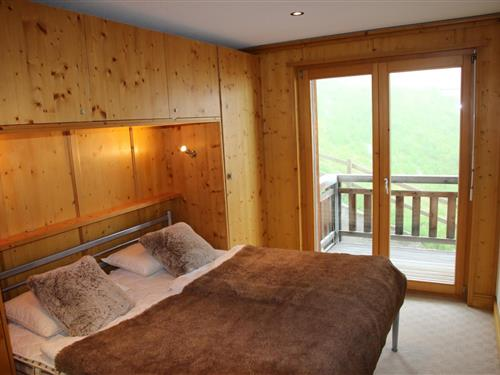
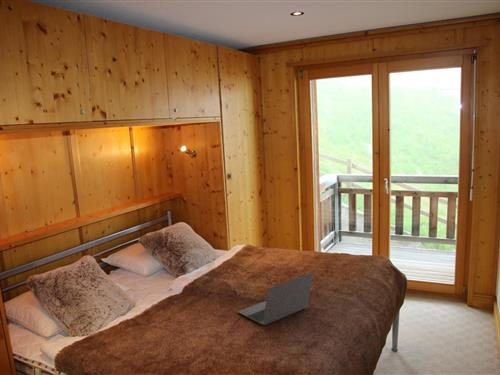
+ laptop [237,272,314,326]
